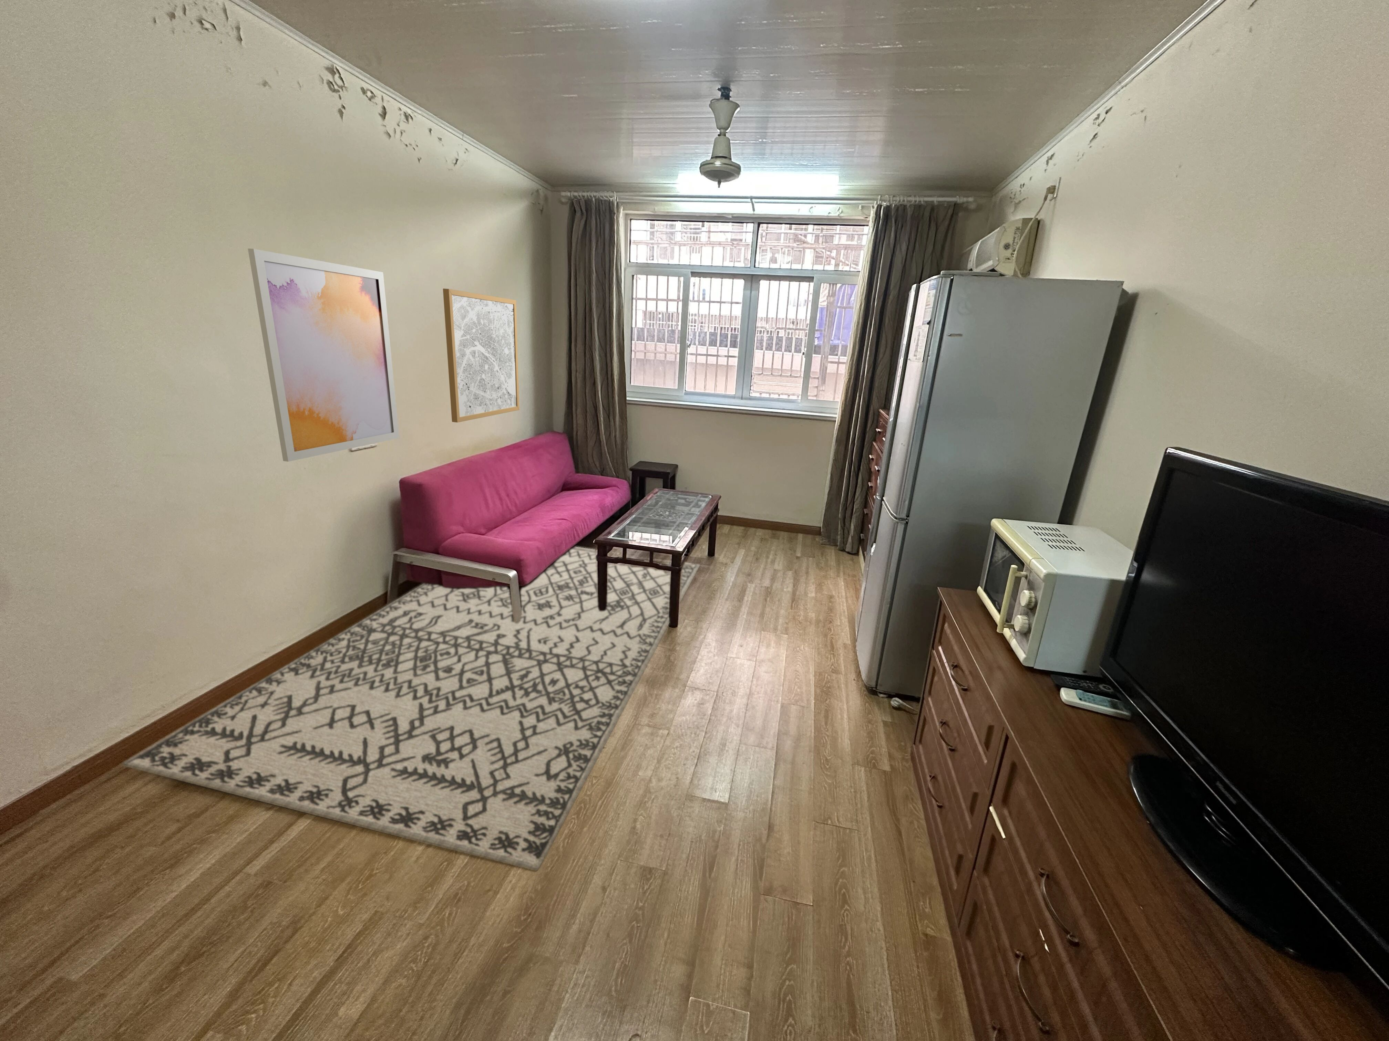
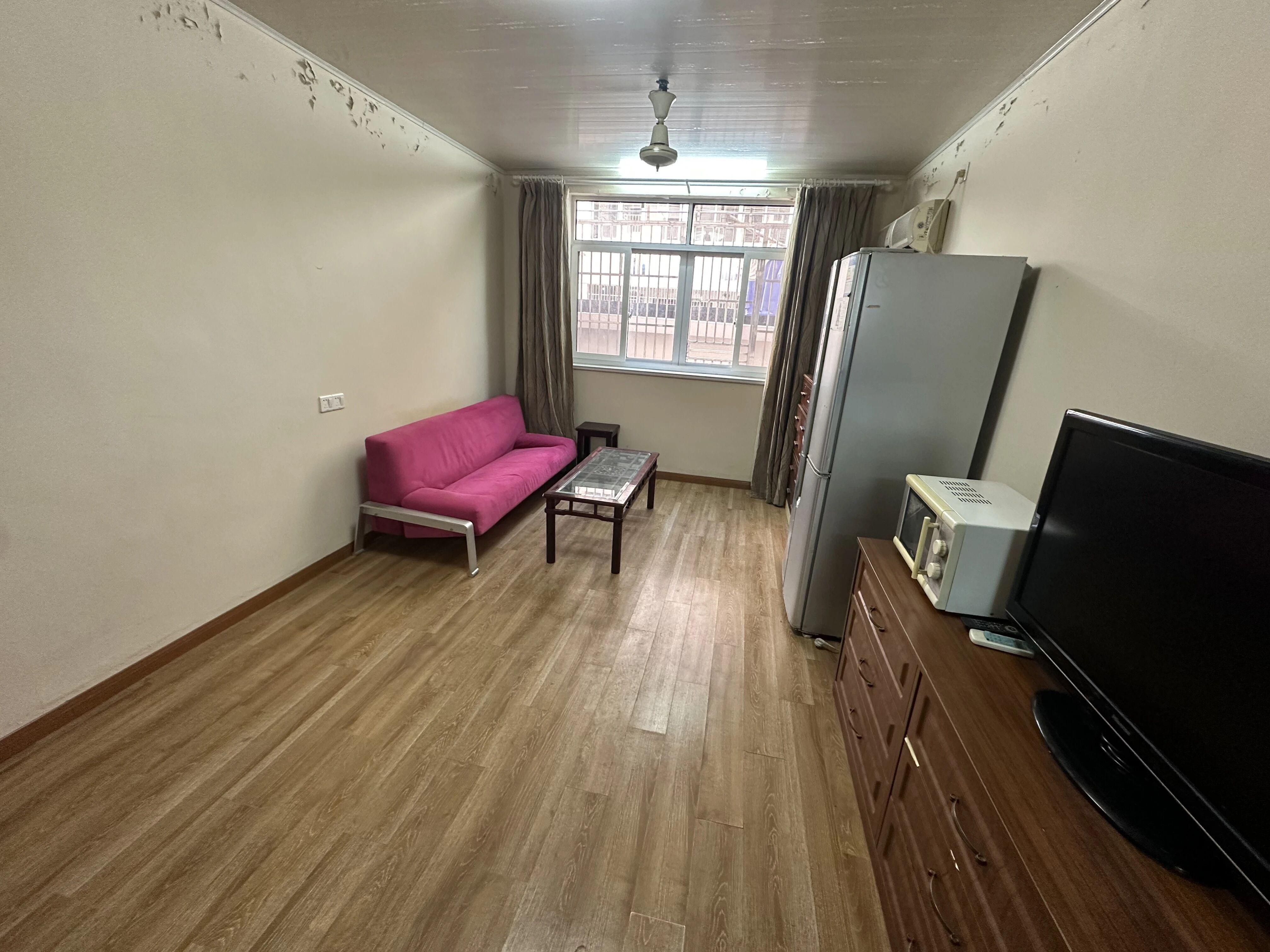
- wall art [443,289,520,423]
- rug [122,547,700,870]
- wall art [247,248,399,461]
